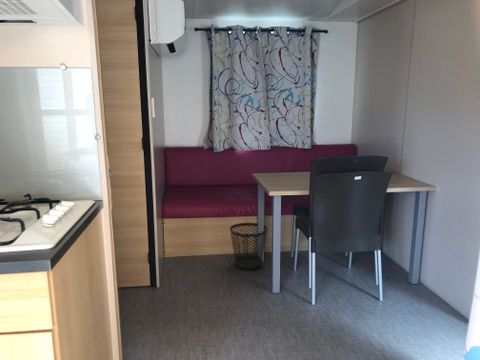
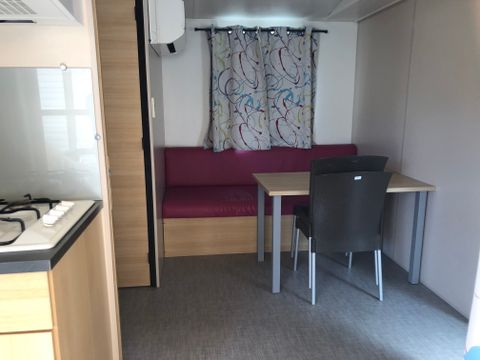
- wastebasket [229,222,268,270]
